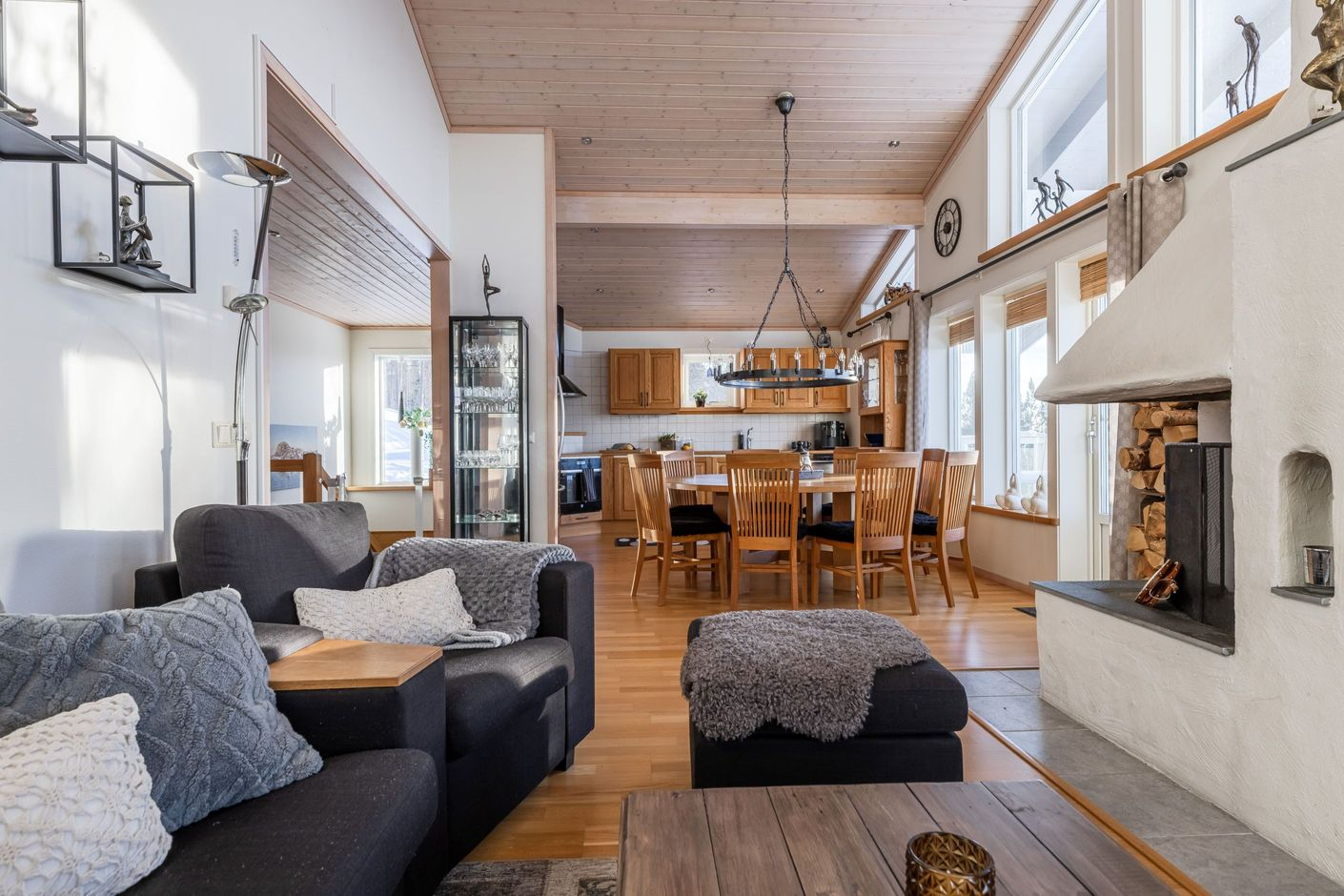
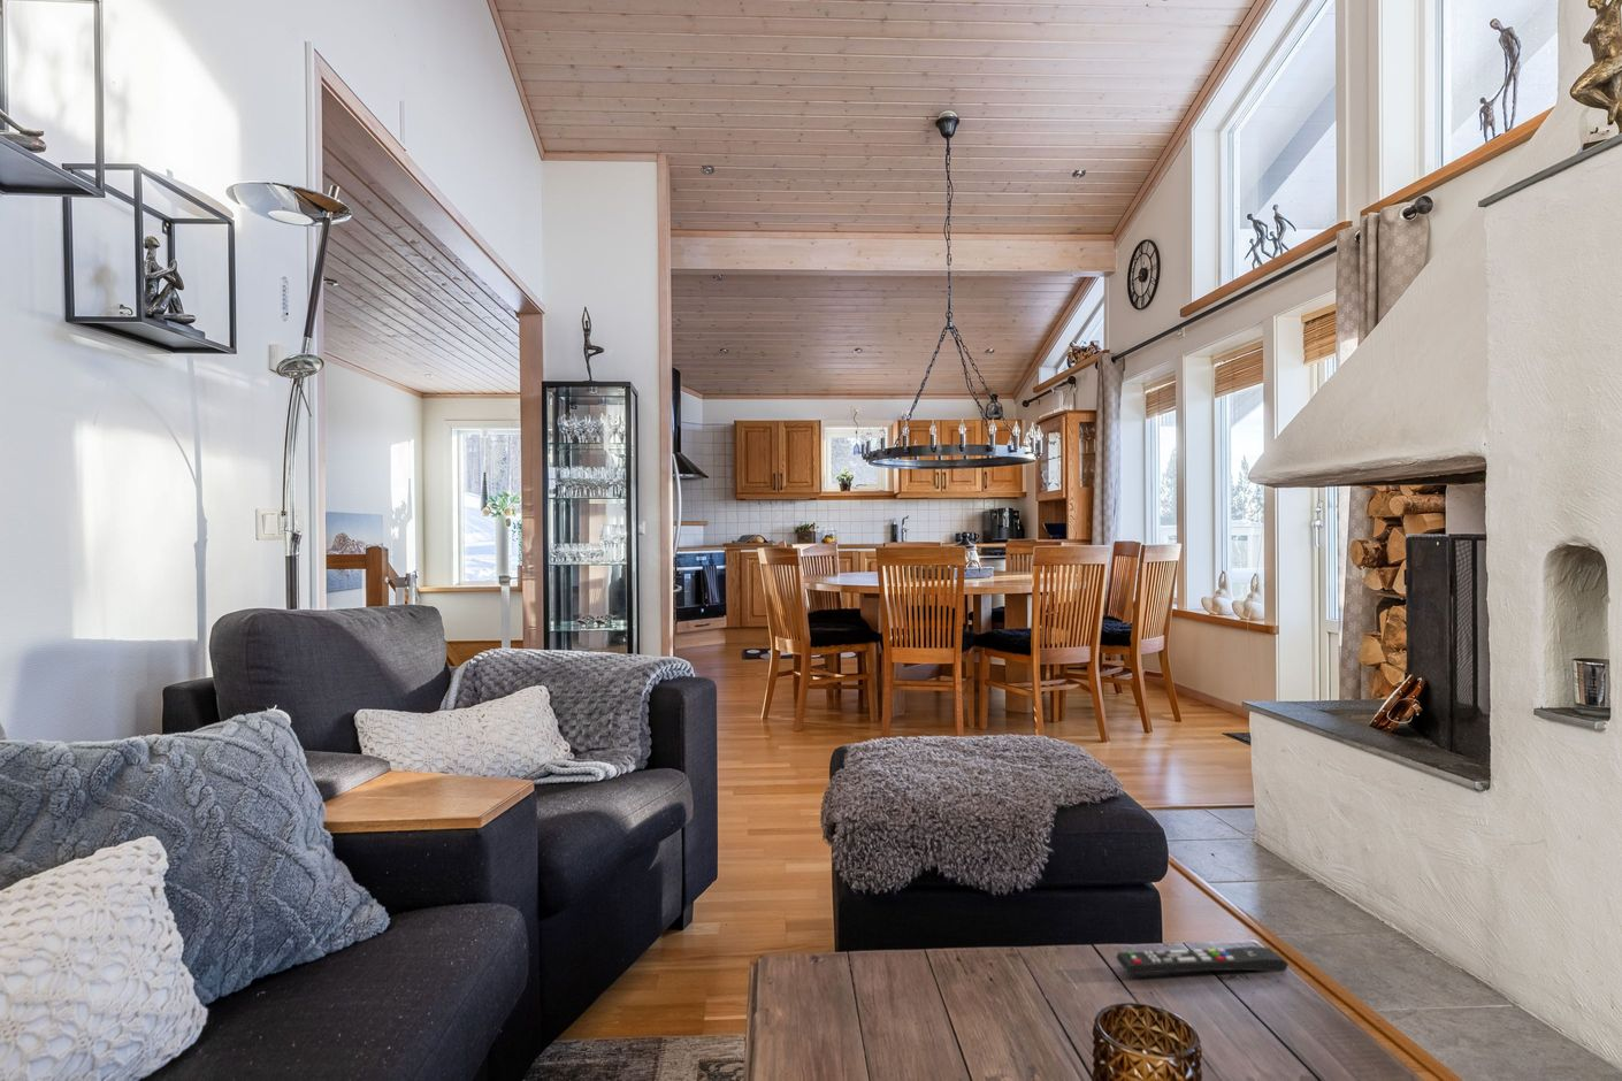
+ remote control [1115,946,1290,975]
